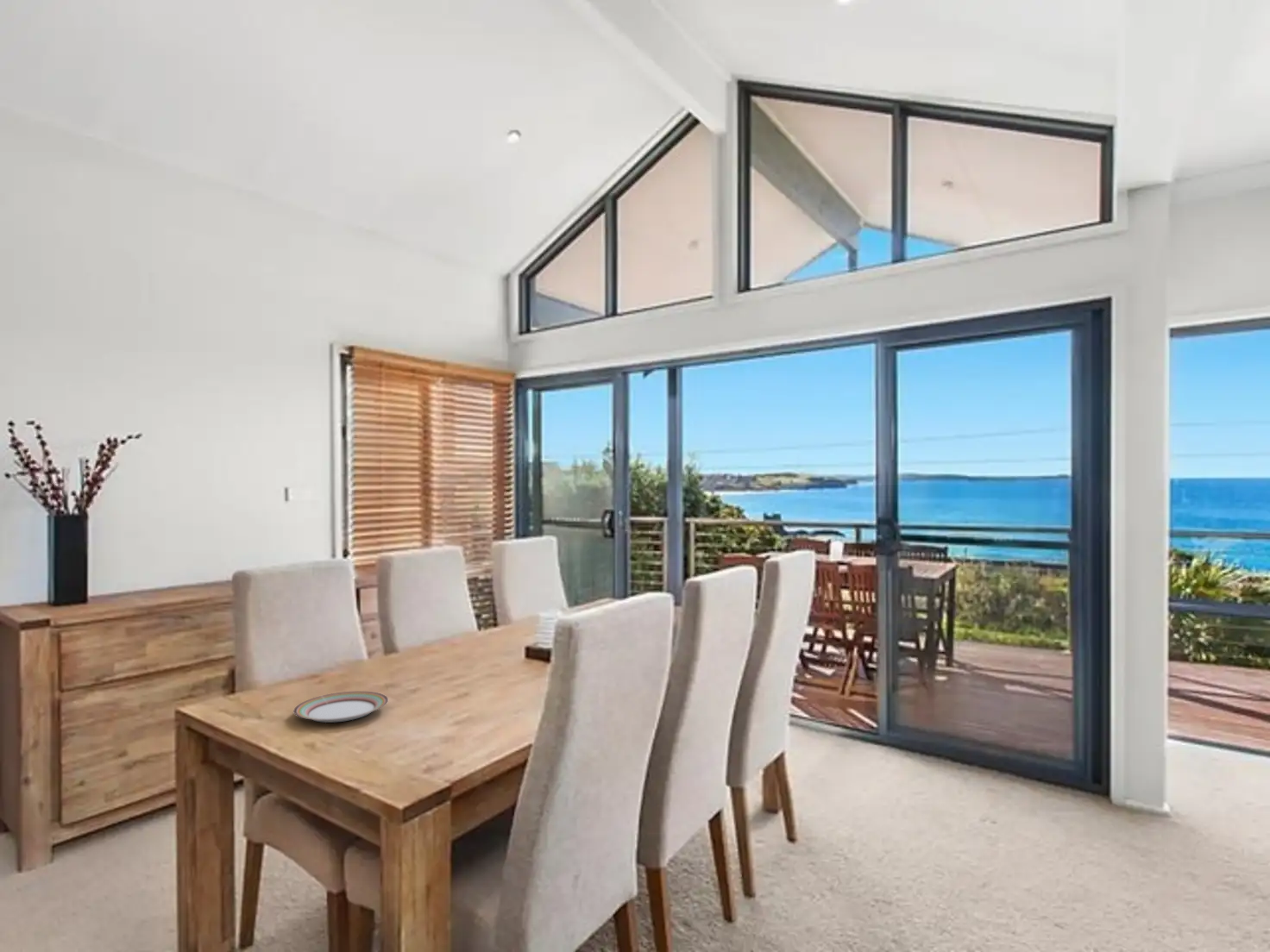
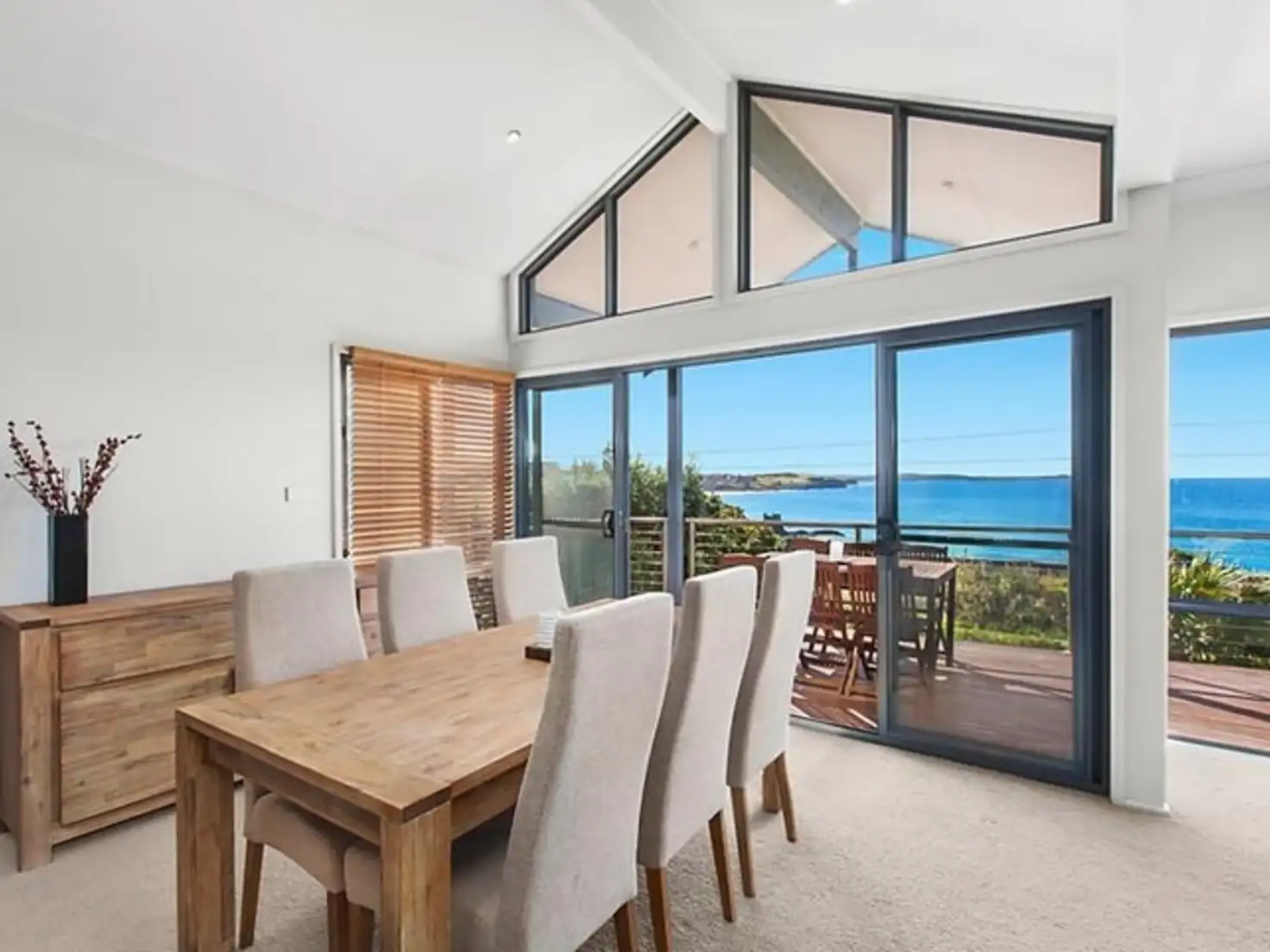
- plate [292,691,389,723]
